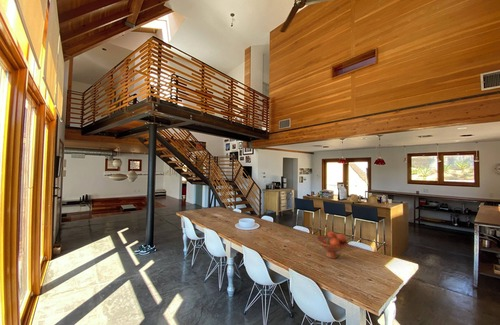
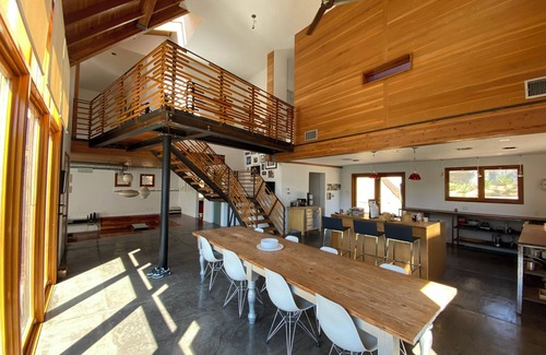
- fruit bowl [315,231,349,259]
